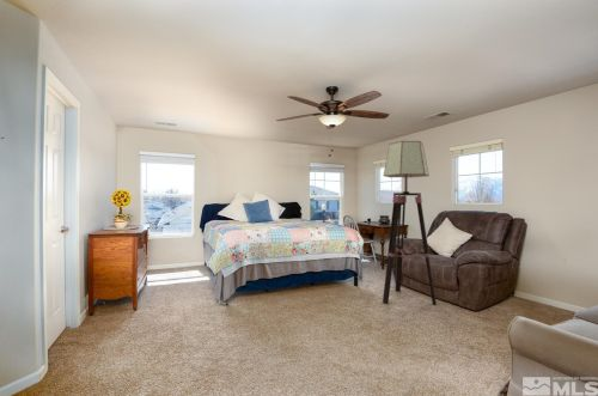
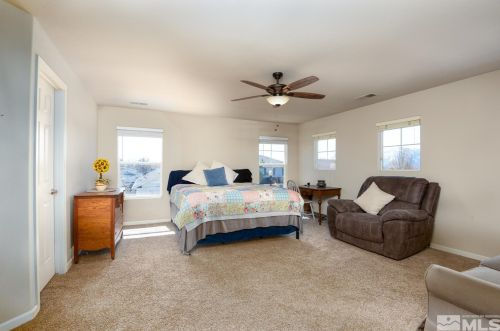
- floor lamp [382,140,438,306]
